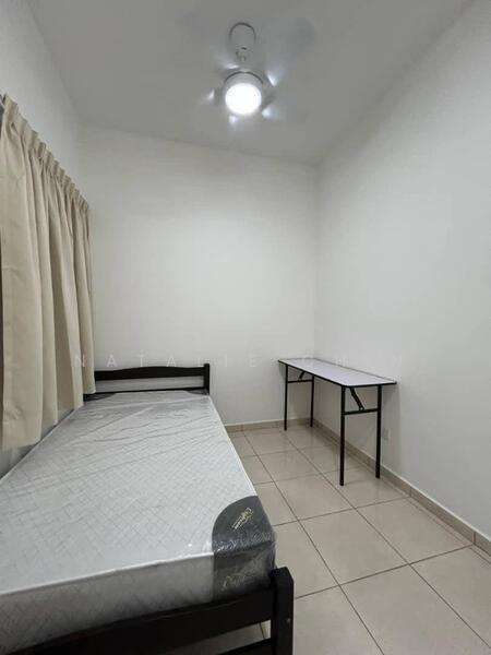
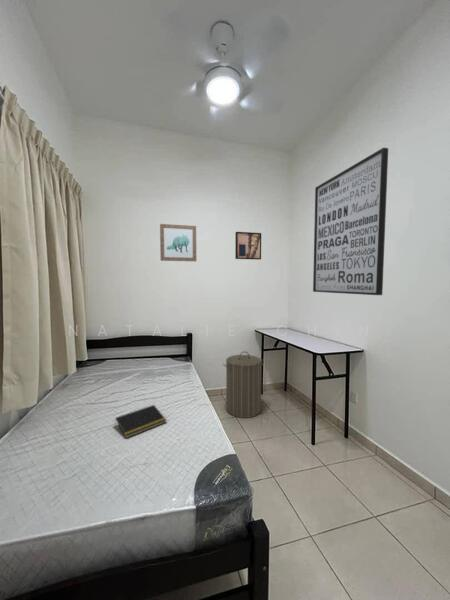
+ wall art [234,231,262,261]
+ laundry hamper [222,350,265,419]
+ wall art [312,146,389,296]
+ wall art [159,223,197,262]
+ notepad [114,404,167,439]
